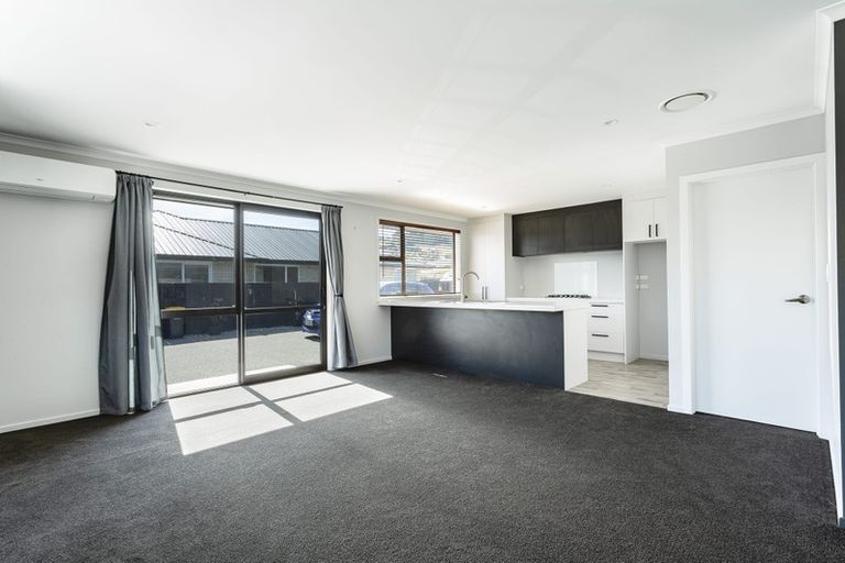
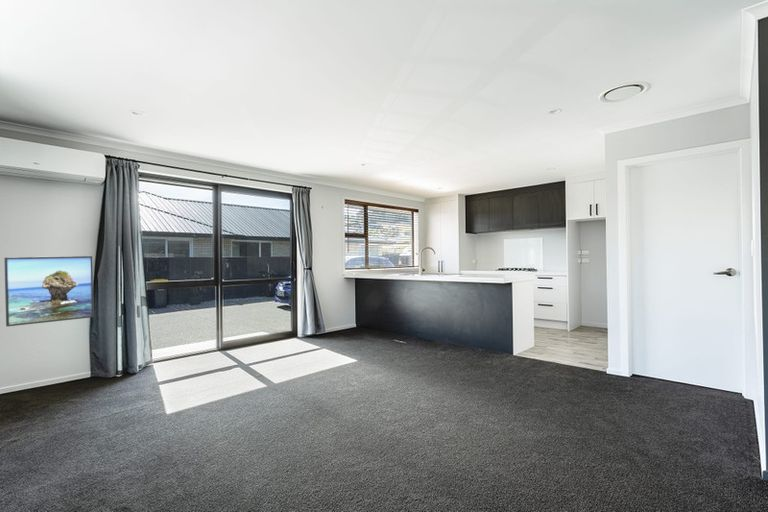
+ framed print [3,255,95,328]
